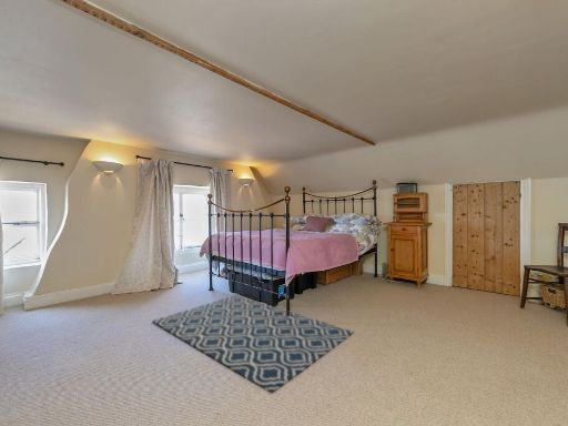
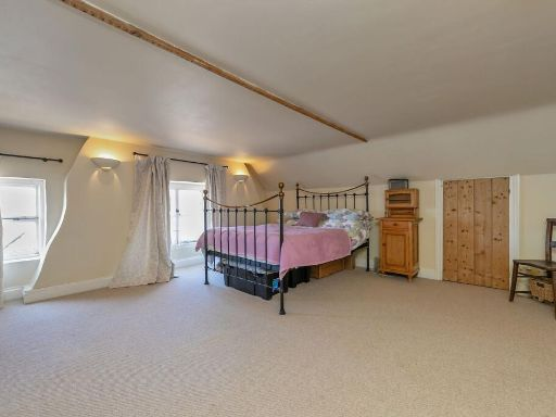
- rug [151,294,355,394]
